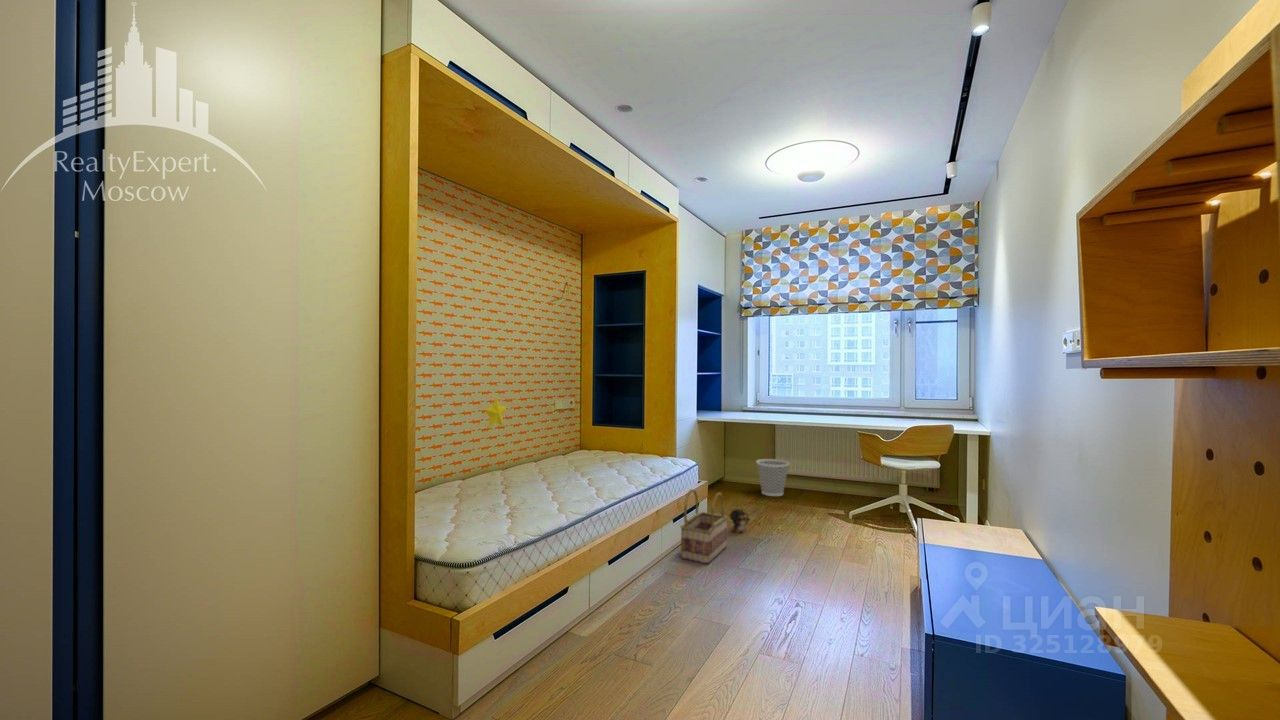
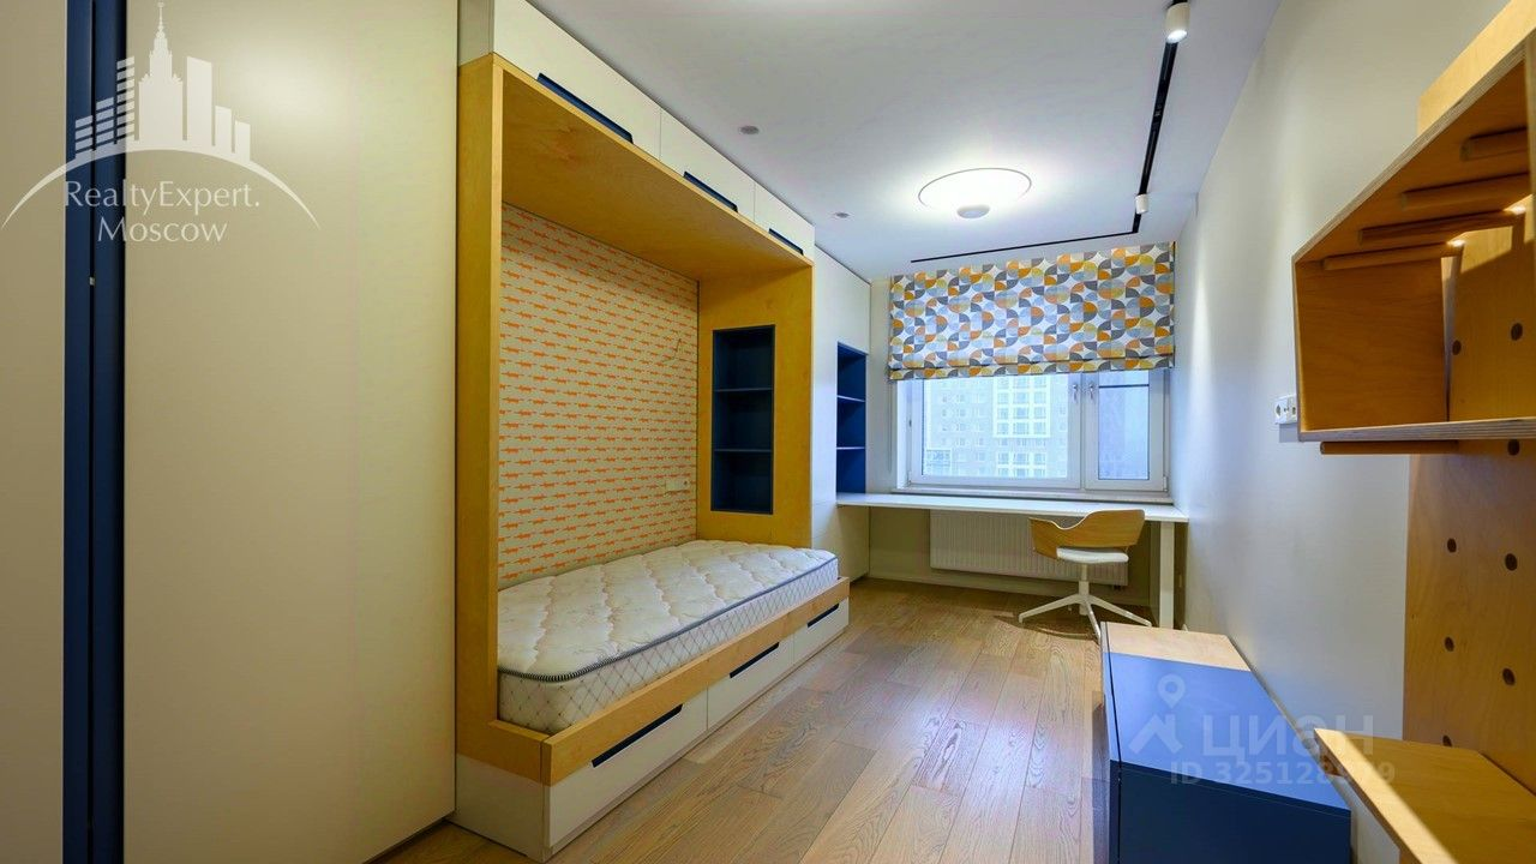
- wastebasket [755,458,790,497]
- plush toy [729,505,751,534]
- basket [679,488,729,565]
- decorative star [483,396,508,430]
